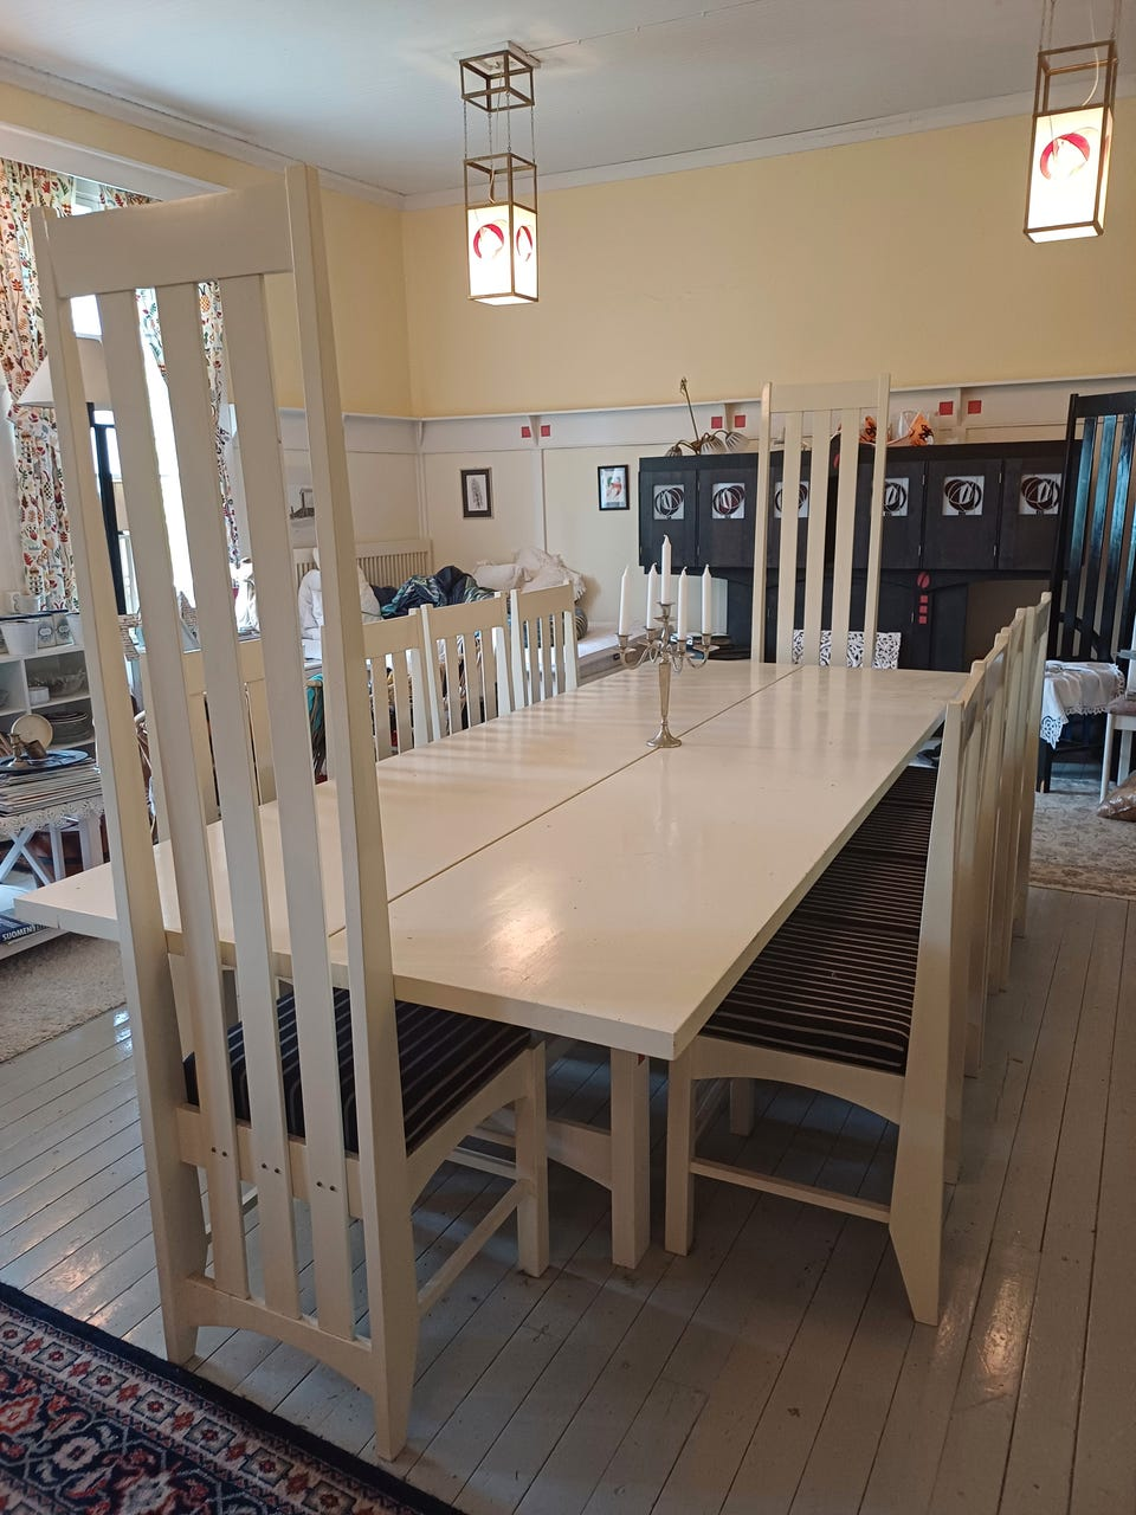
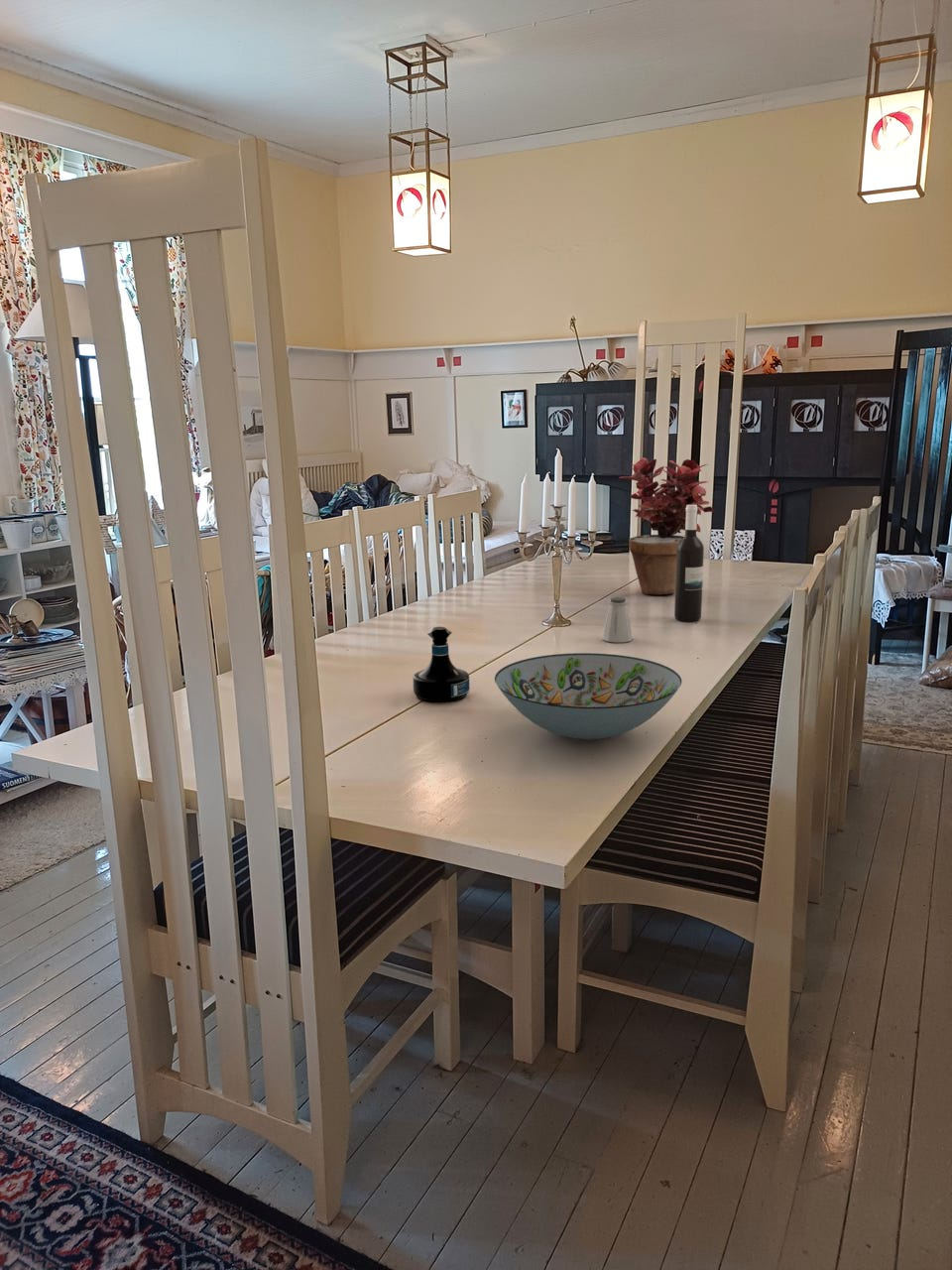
+ wine bottle [673,505,705,622]
+ potted plant [618,456,715,595]
+ decorative bowl [494,652,682,741]
+ tequila bottle [412,626,471,704]
+ saltshaker [602,596,634,643]
